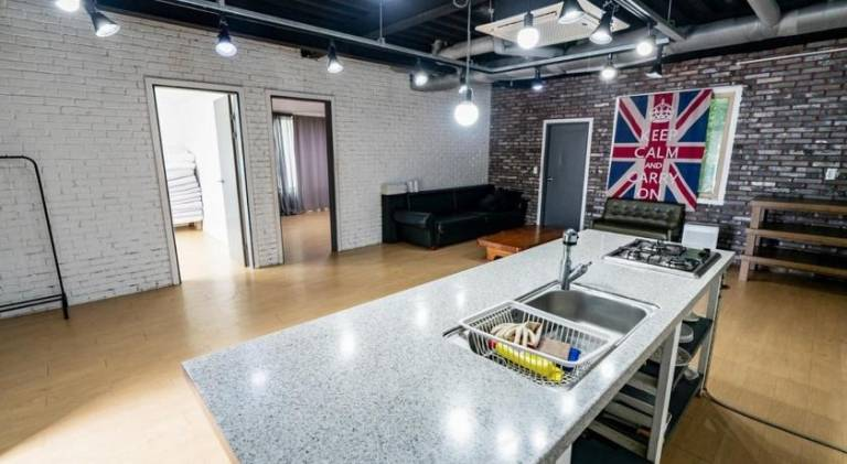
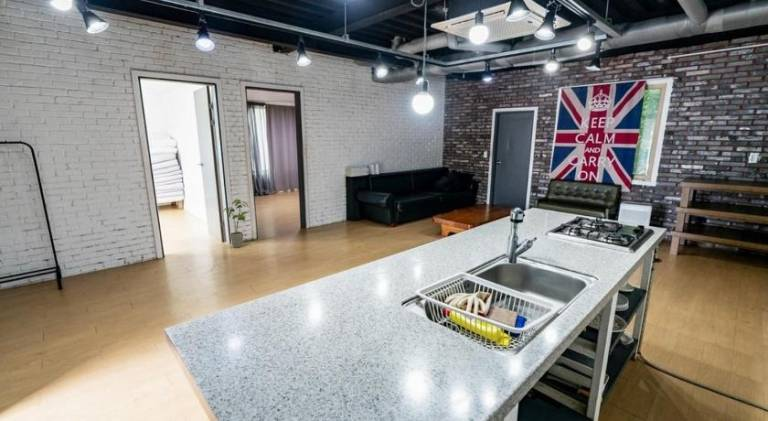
+ house plant [222,198,250,249]
